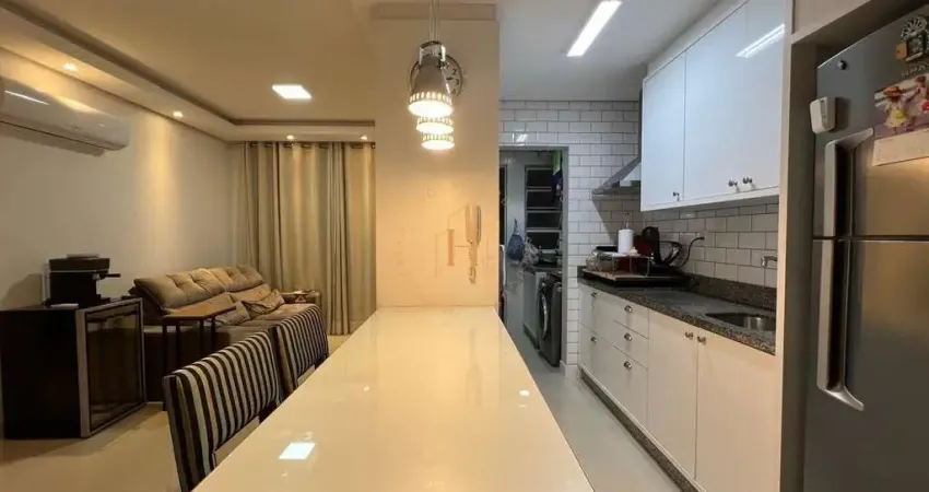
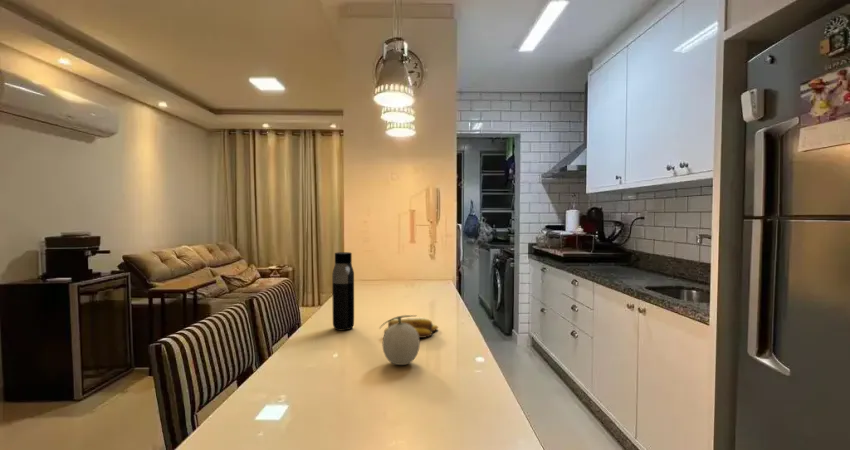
+ water bottle [331,251,355,331]
+ fruit [378,314,421,366]
+ banana [383,317,439,339]
